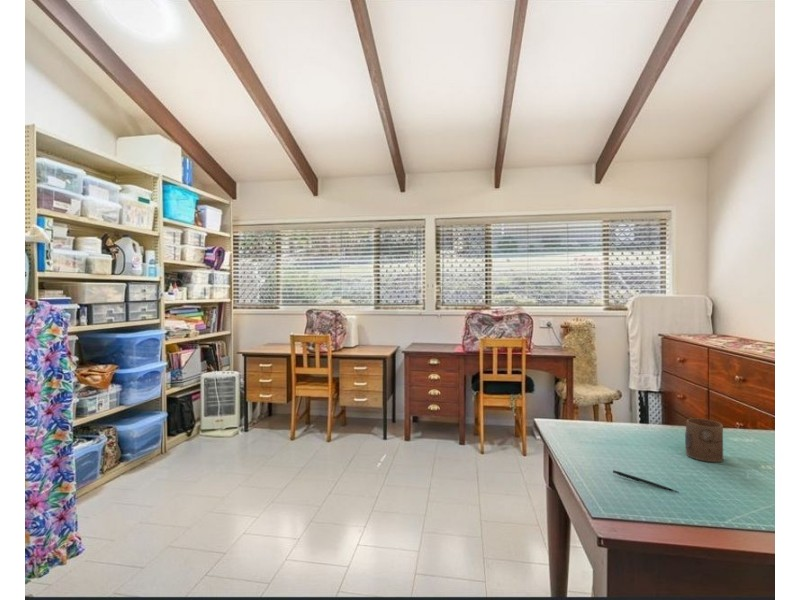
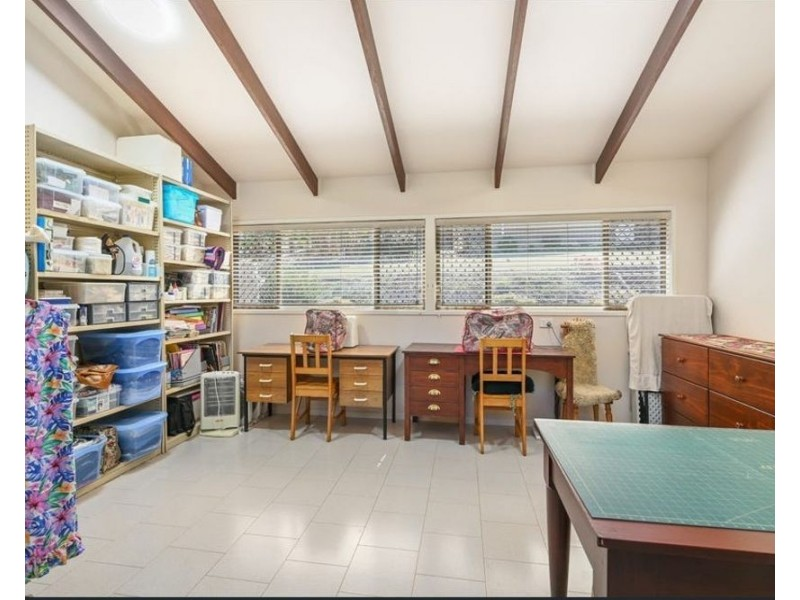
- pen [612,469,679,493]
- cup [684,417,724,463]
